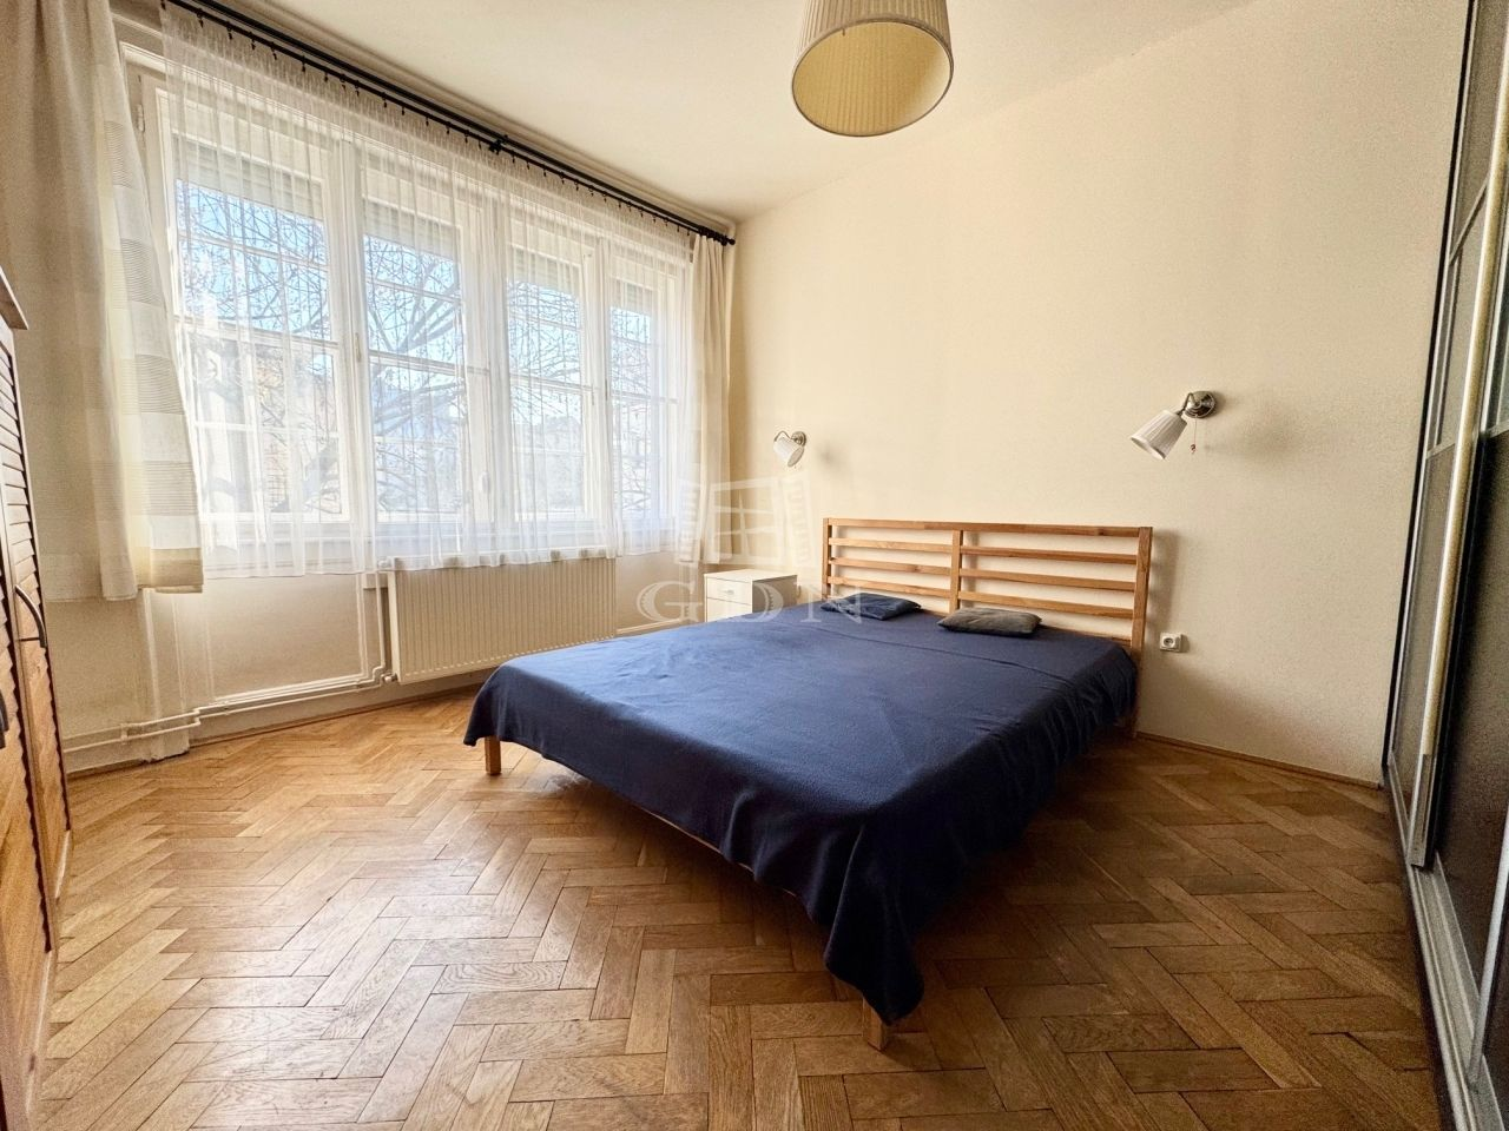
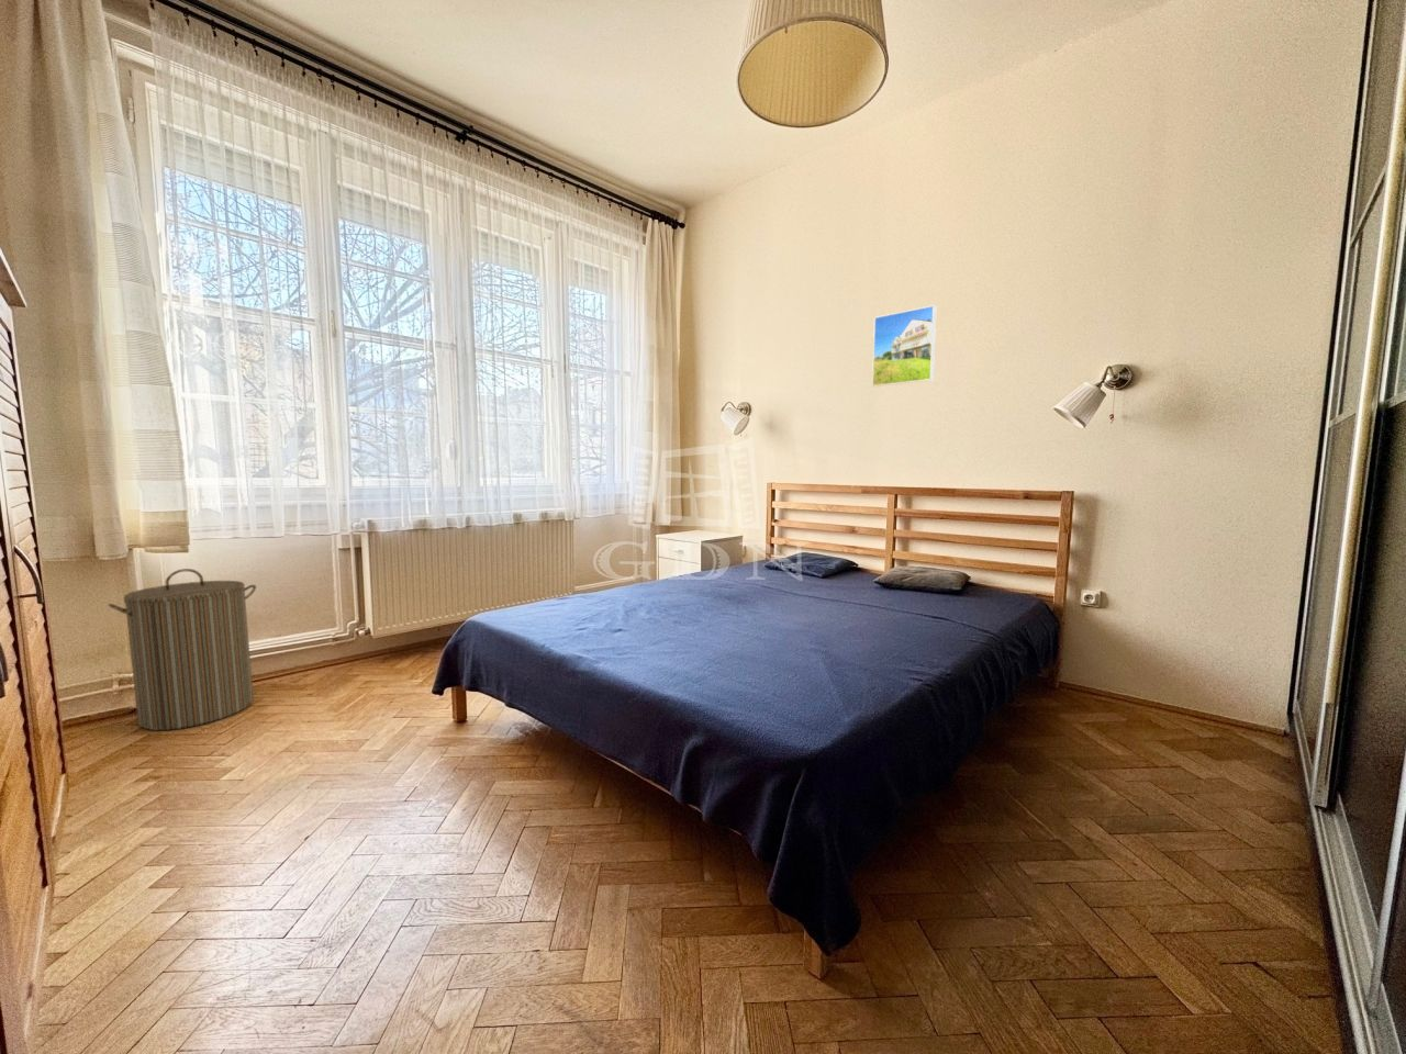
+ laundry hamper [107,568,257,731]
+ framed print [871,304,937,388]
